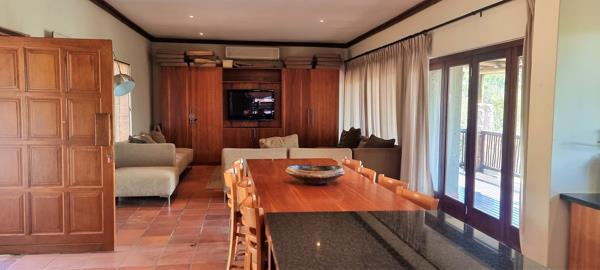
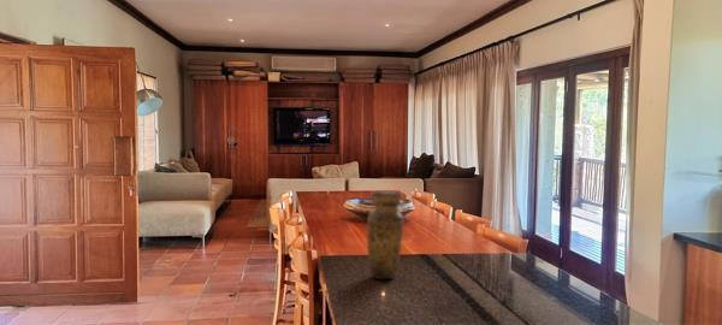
+ vase [366,190,406,280]
